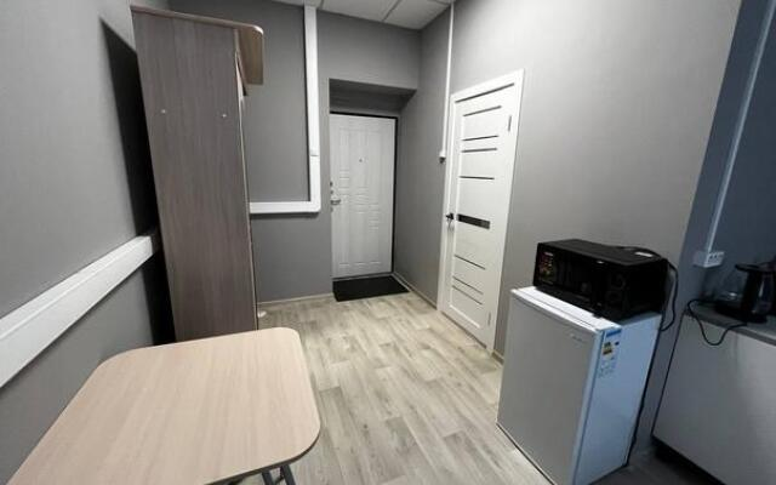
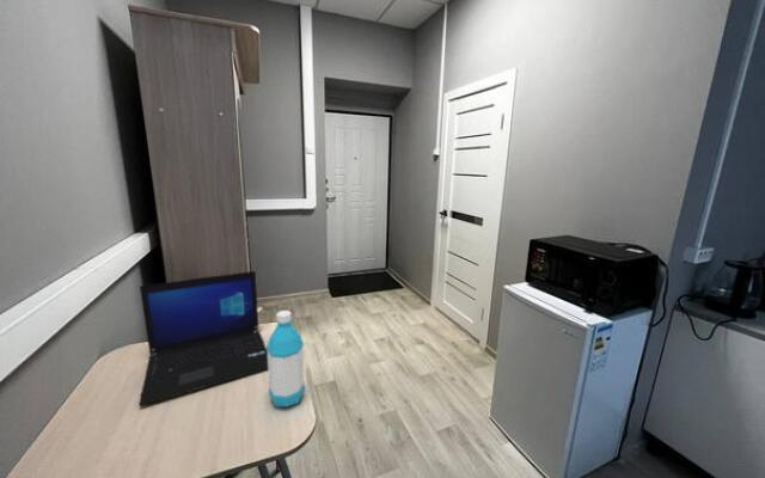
+ water bottle [265,310,306,407]
+ laptop [137,270,269,407]
